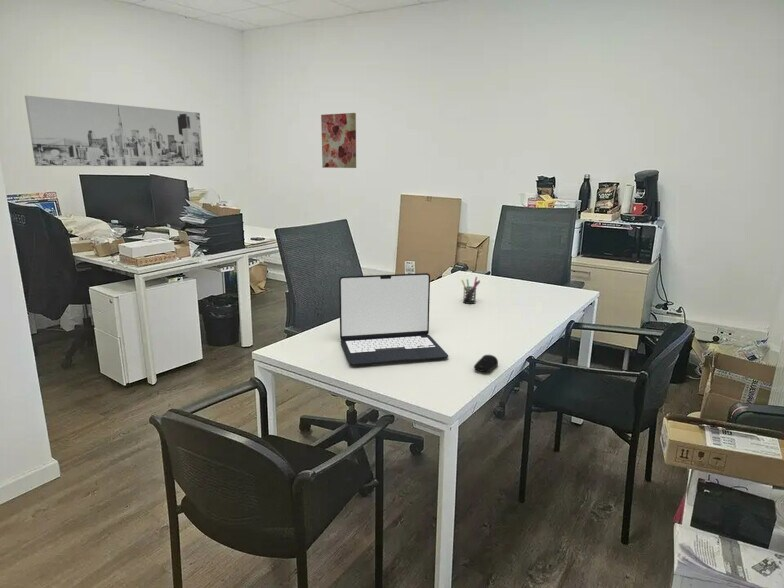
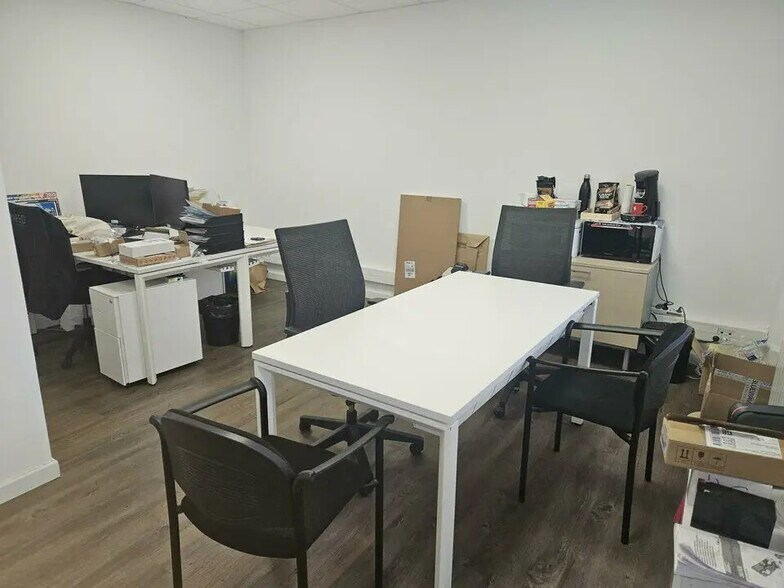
- laptop [338,272,449,367]
- pen holder [460,276,481,305]
- wall art [24,95,205,167]
- computer mouse [473,354,499,373]
- wall art [320,112,357,169]
